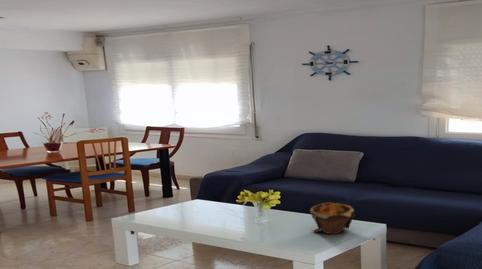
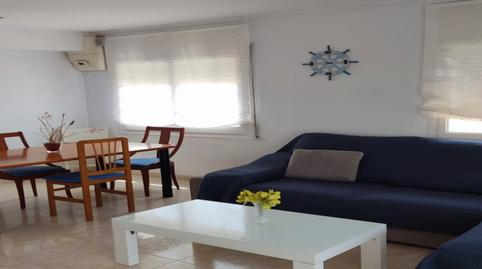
- bowl [309,202,356,236]
